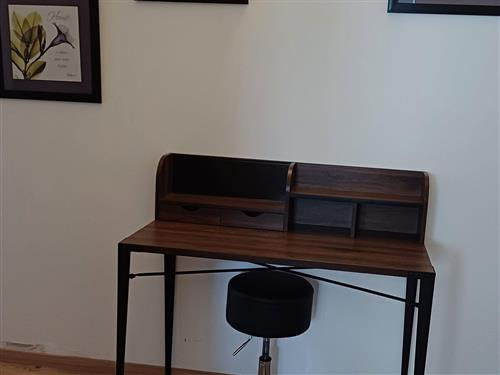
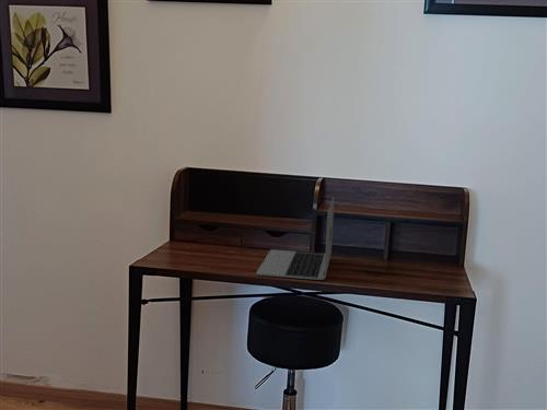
+ laptop [255,197,335,281]
